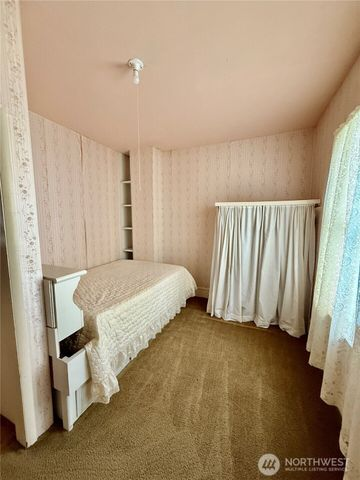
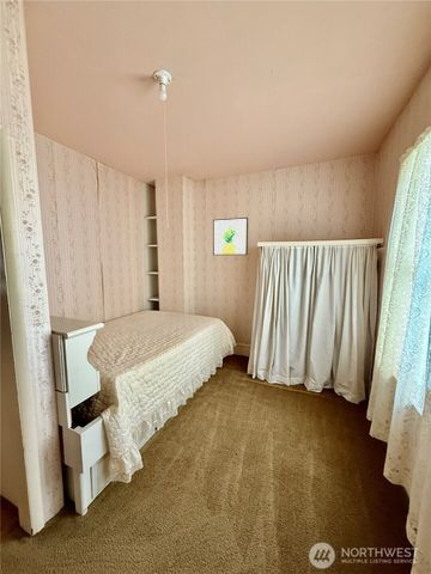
+ wall art [212,216,249,256]
